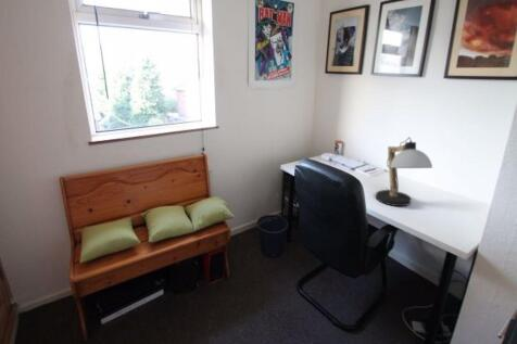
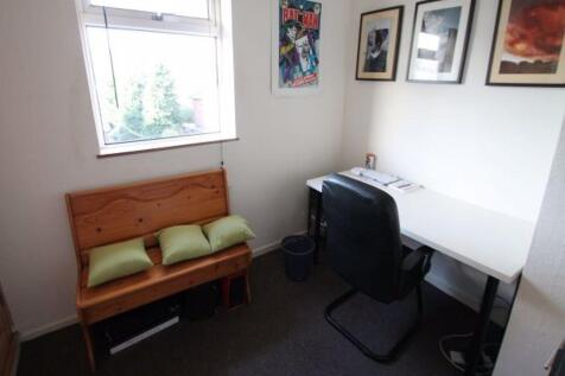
- desk lamp [375,137,433,207]
